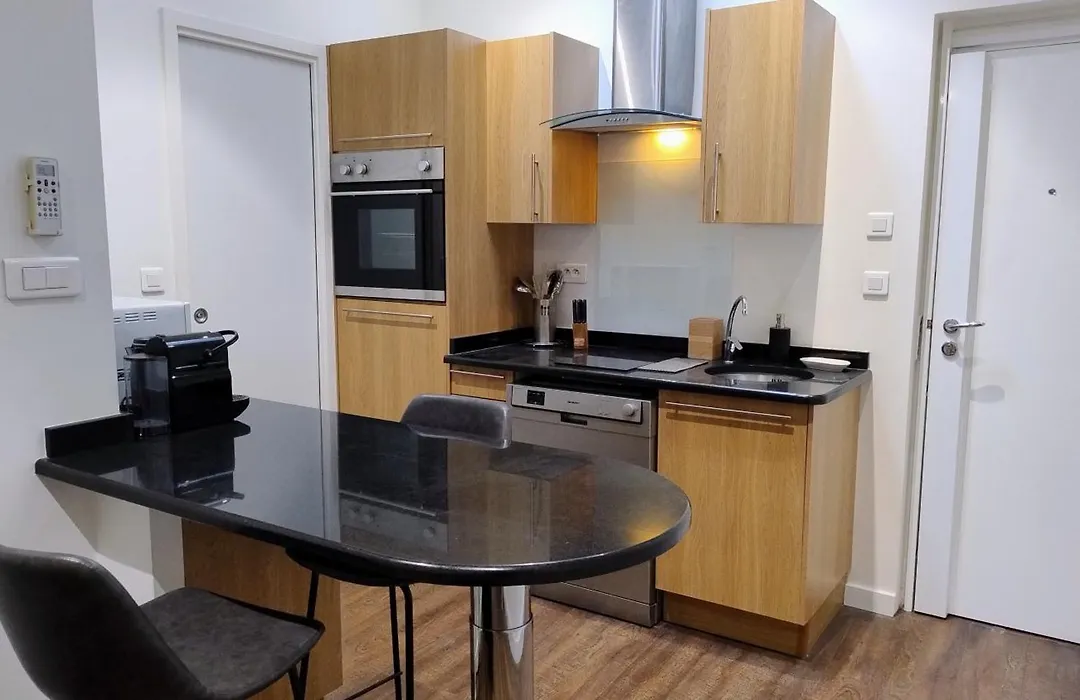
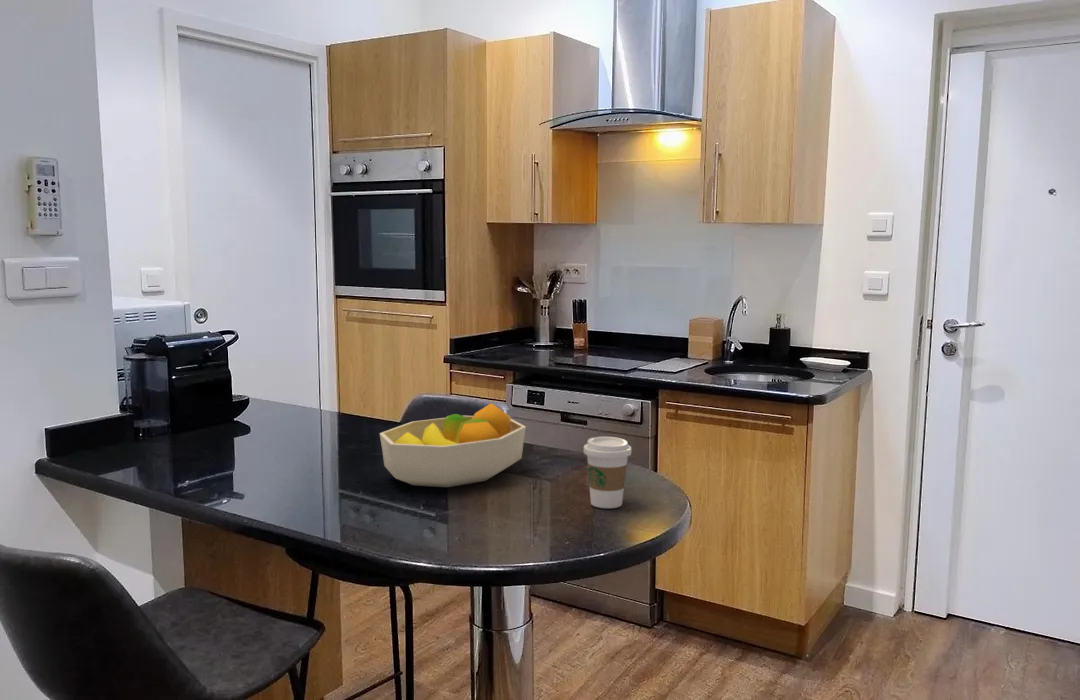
+ fruit bowl [379,402,527,488]
+ coffee cup [583,436,632,509]
